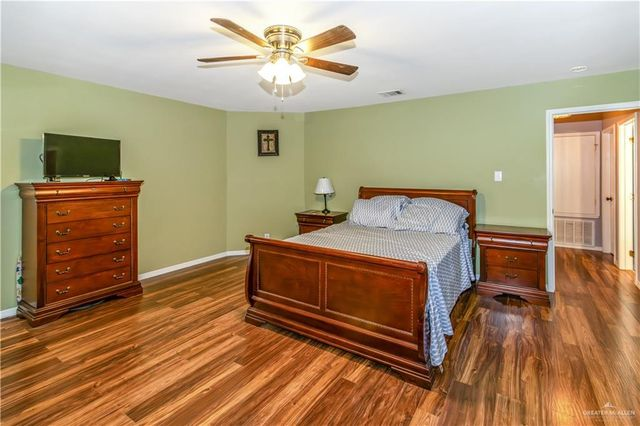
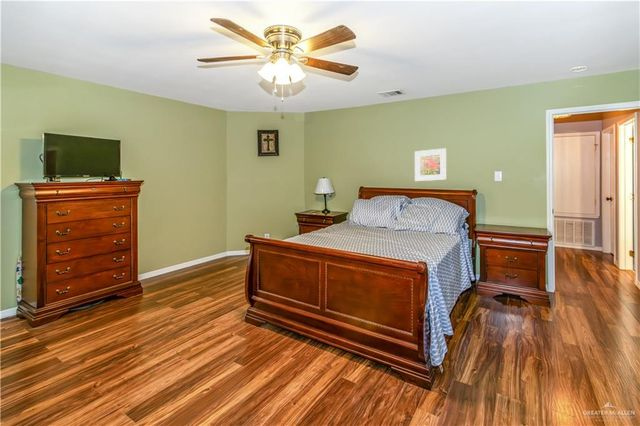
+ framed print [414,147,447,182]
